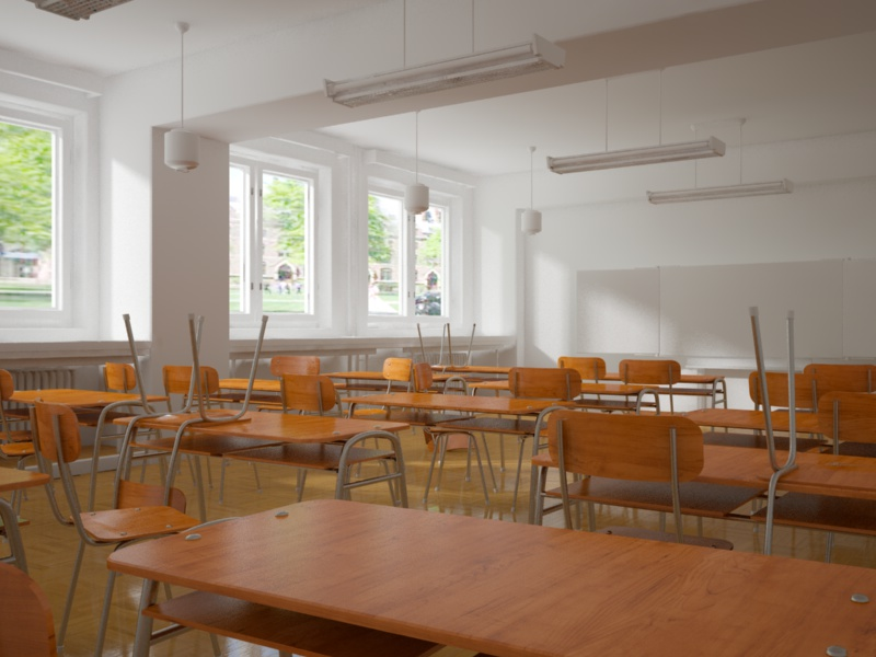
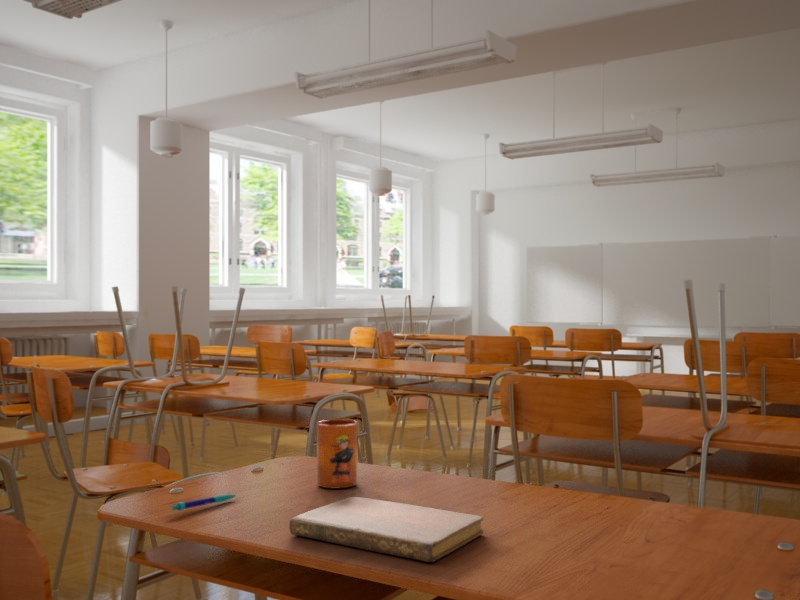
+ notebook [288,496,484,563]
+ pen [170,493,238,512]
+ mug [316,418,358,489]
